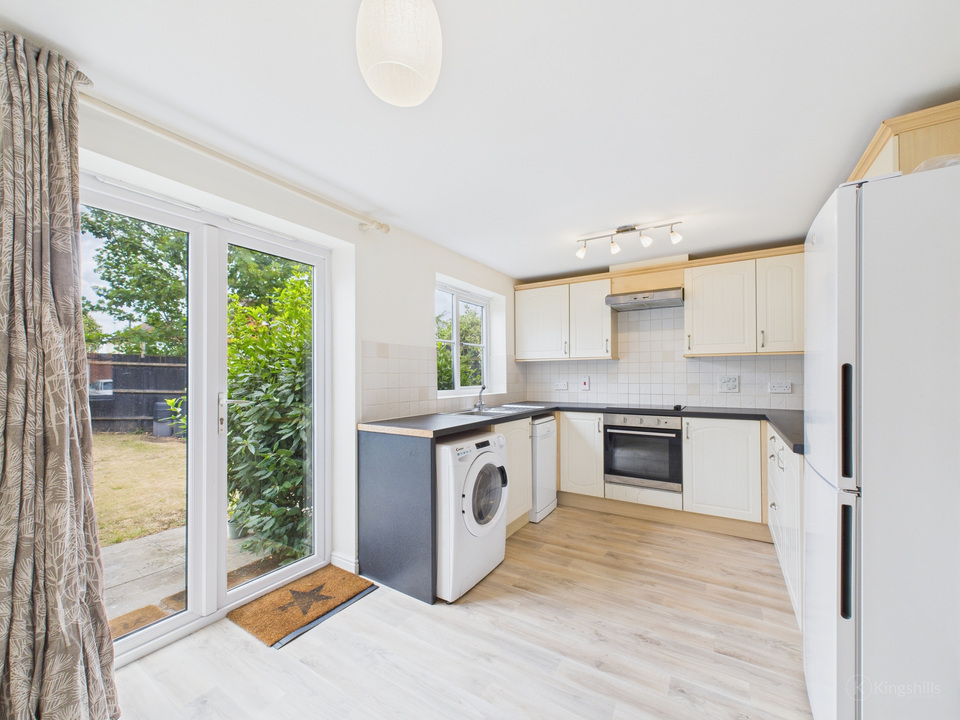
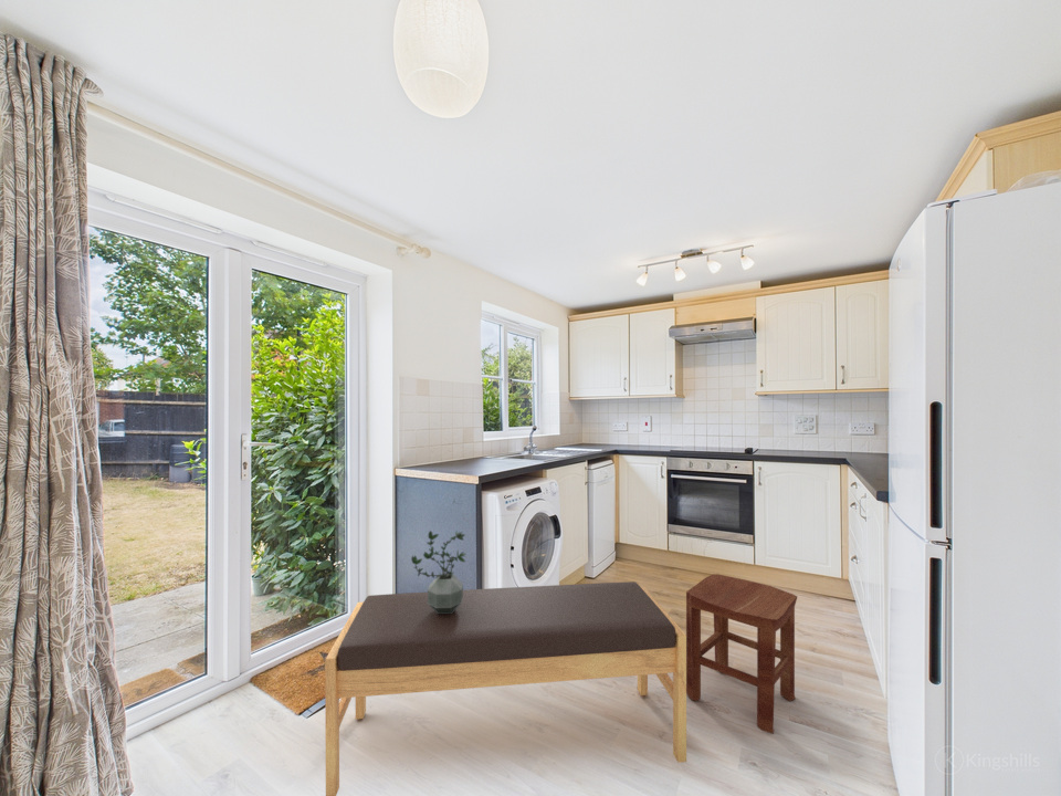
+ bench [324,580,687,796]
+ stool [685,573,799,735]
+ potted plant [410,530,466,614]
